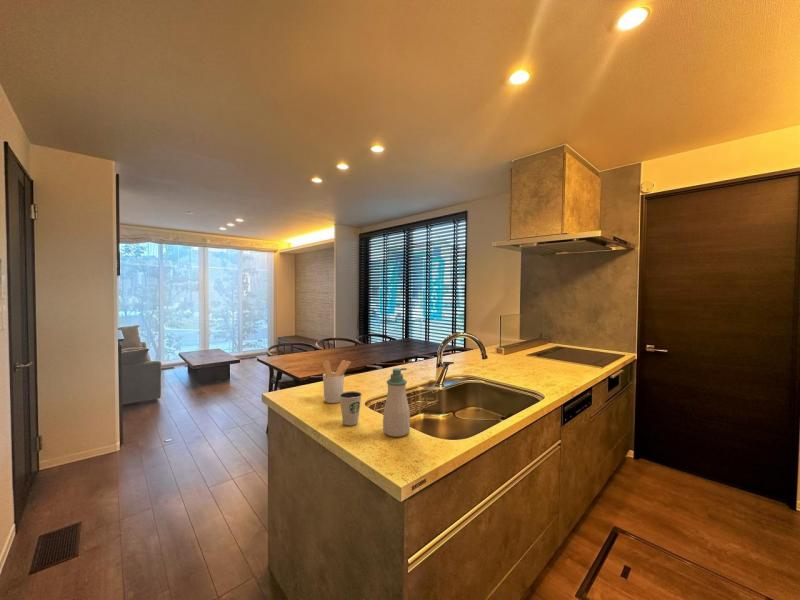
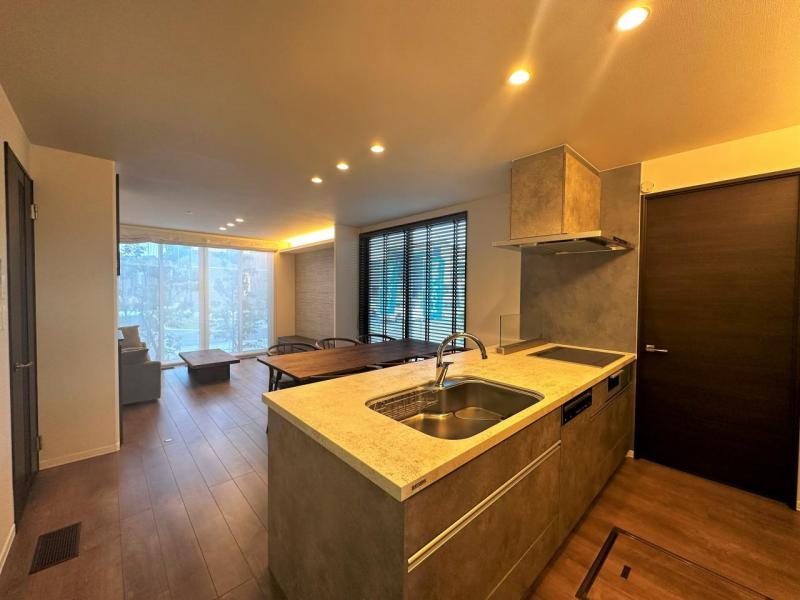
- soap bottle [382,367,411,438]
- utensil holder [321,359,352,404]
- dixie cup [339,390,363,426]
